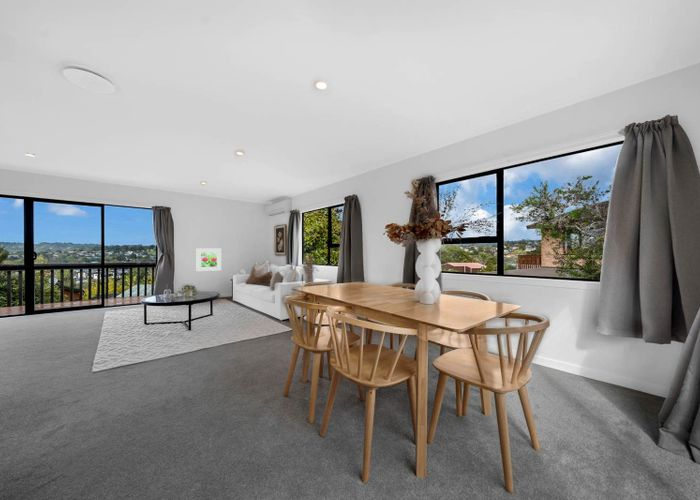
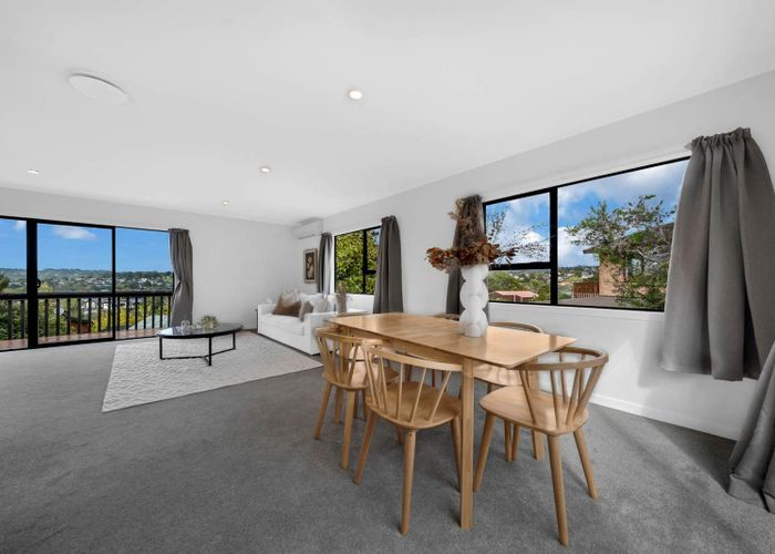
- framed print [196,247,222,272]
